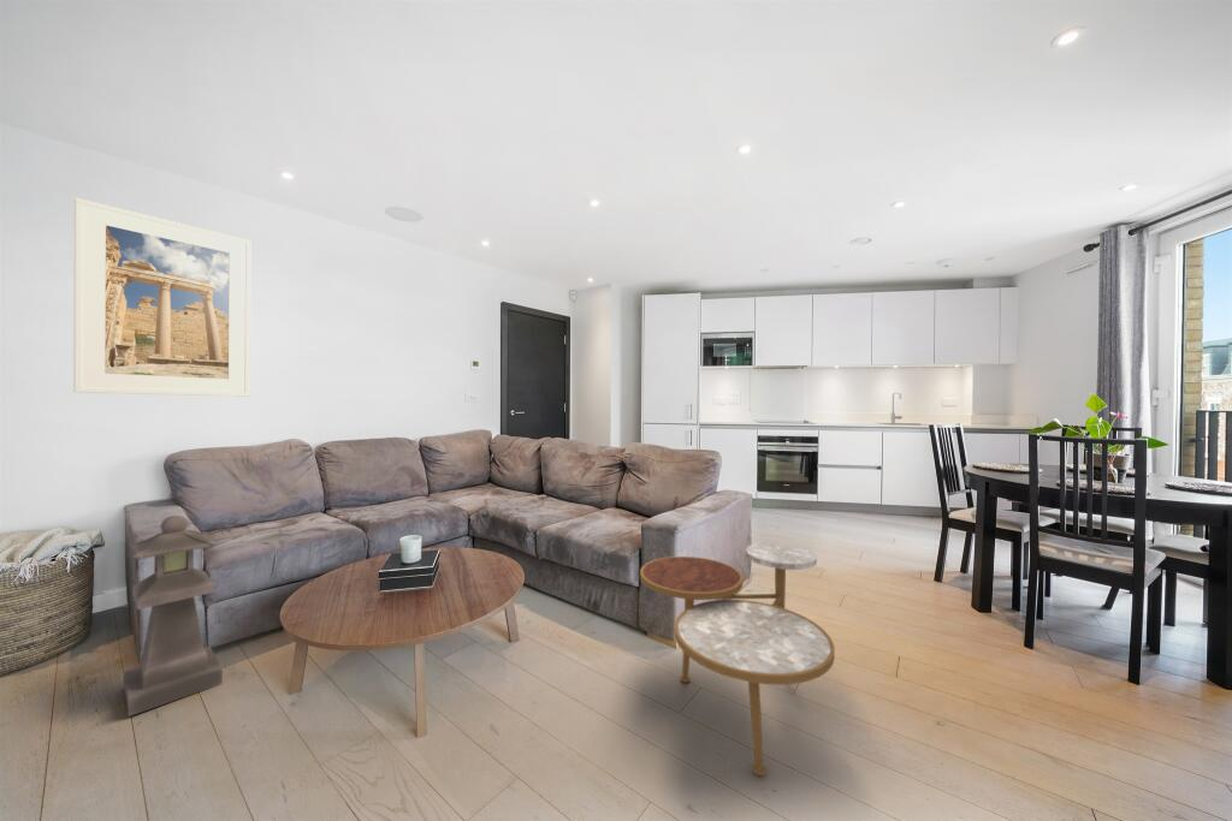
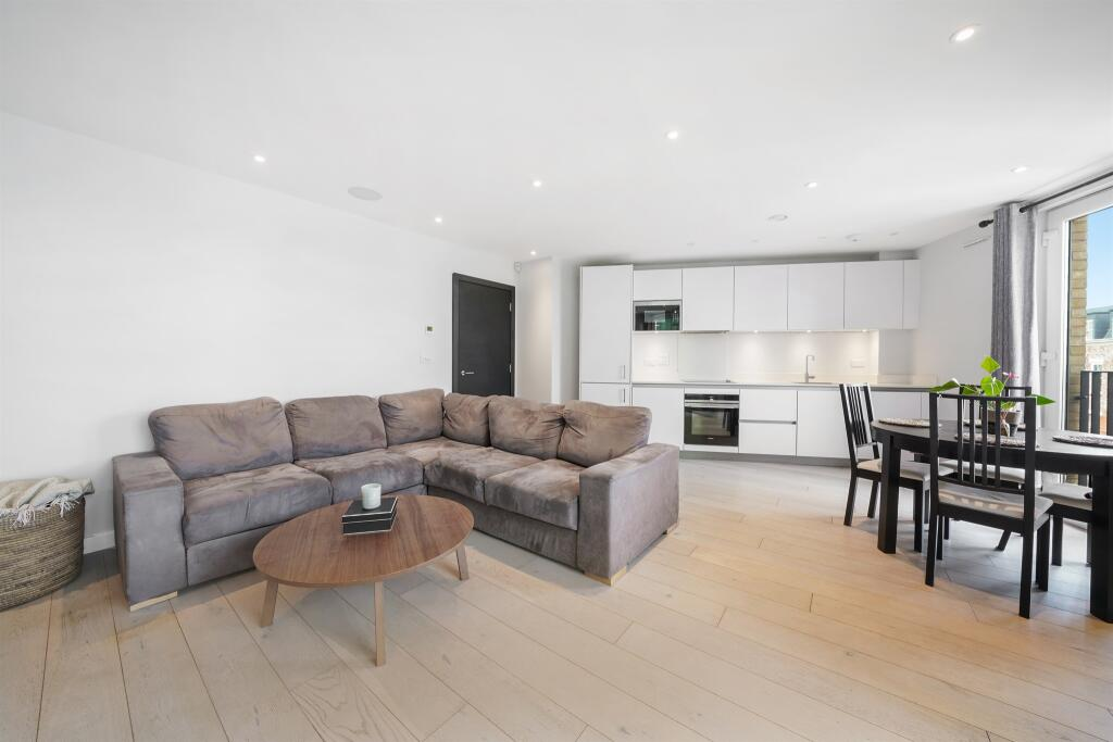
- side table [639,542,836,777]
- lantern [123,514,224,718]
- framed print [72,197,251,398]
